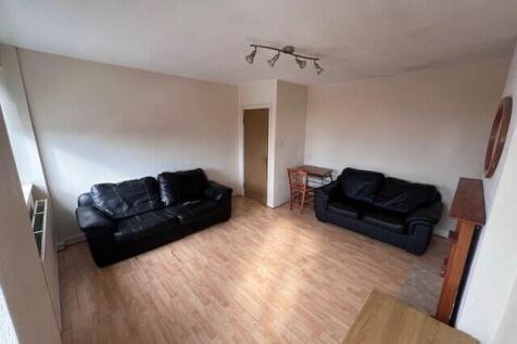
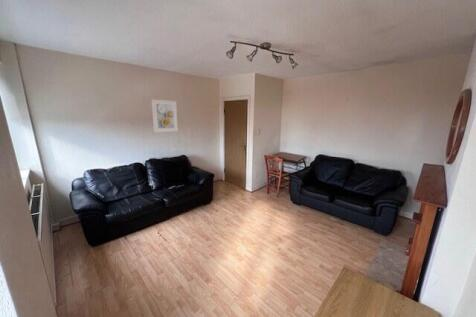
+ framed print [151,98,179,133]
